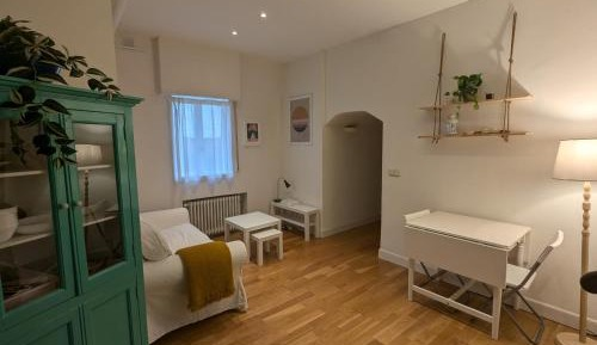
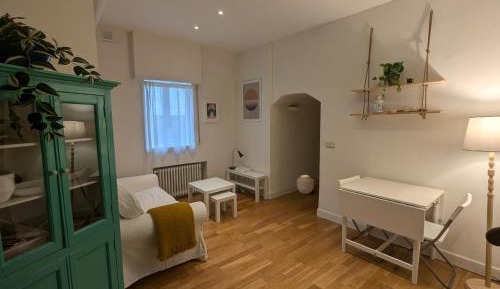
+ woven basket [296,174,315,195]
